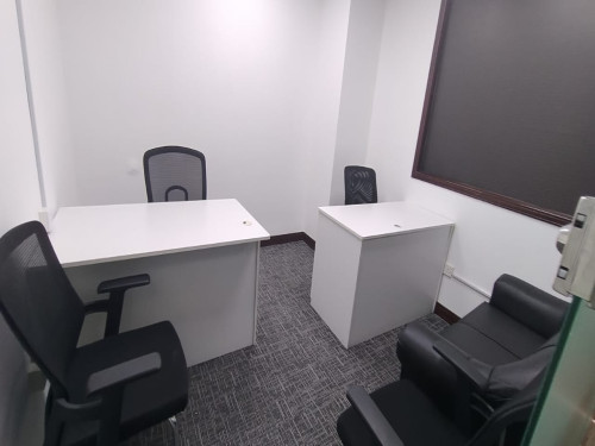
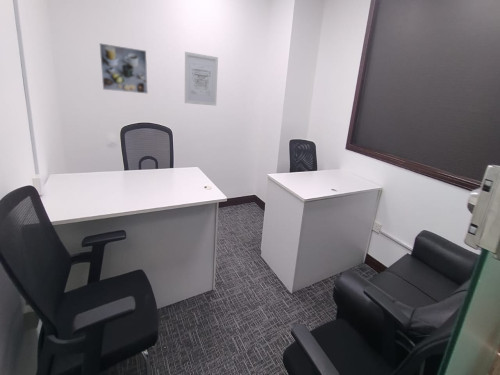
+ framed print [98,42,149,95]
+ wall art [184,51,219,107]
